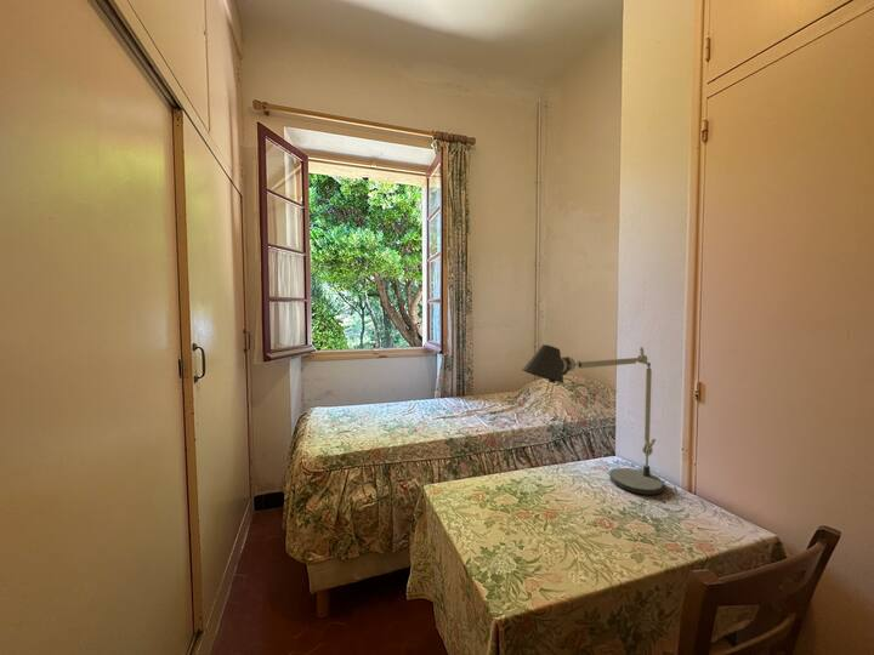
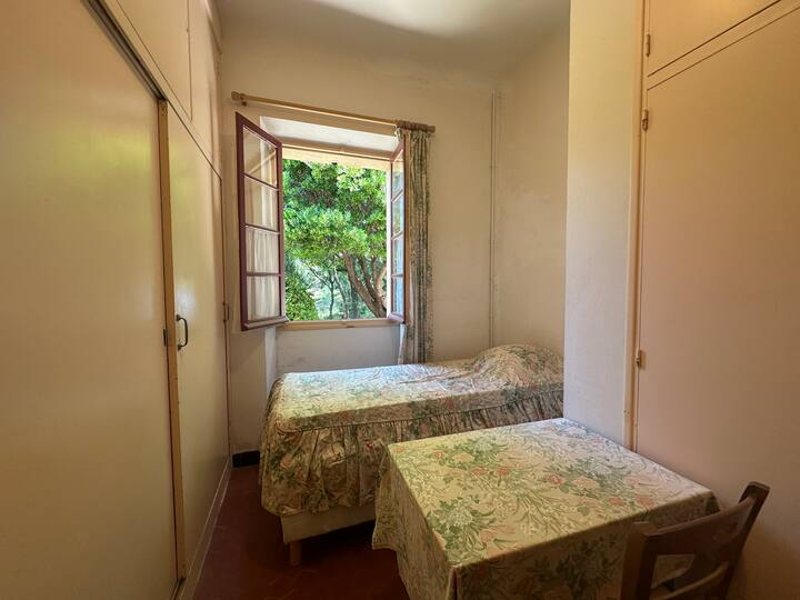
- desk lamp [521,343,665,496]
